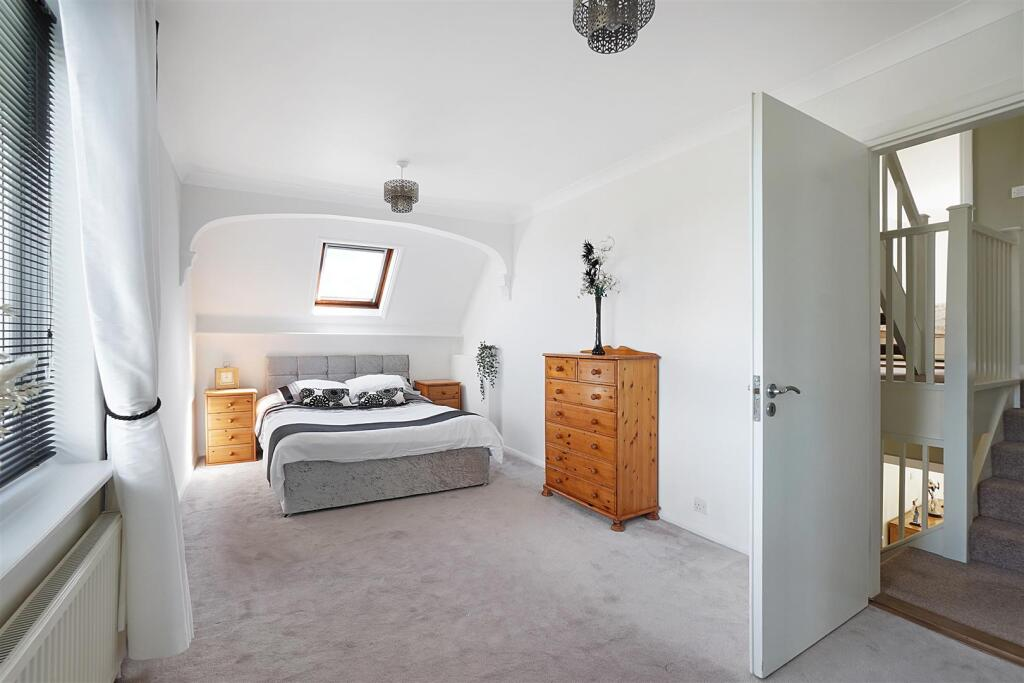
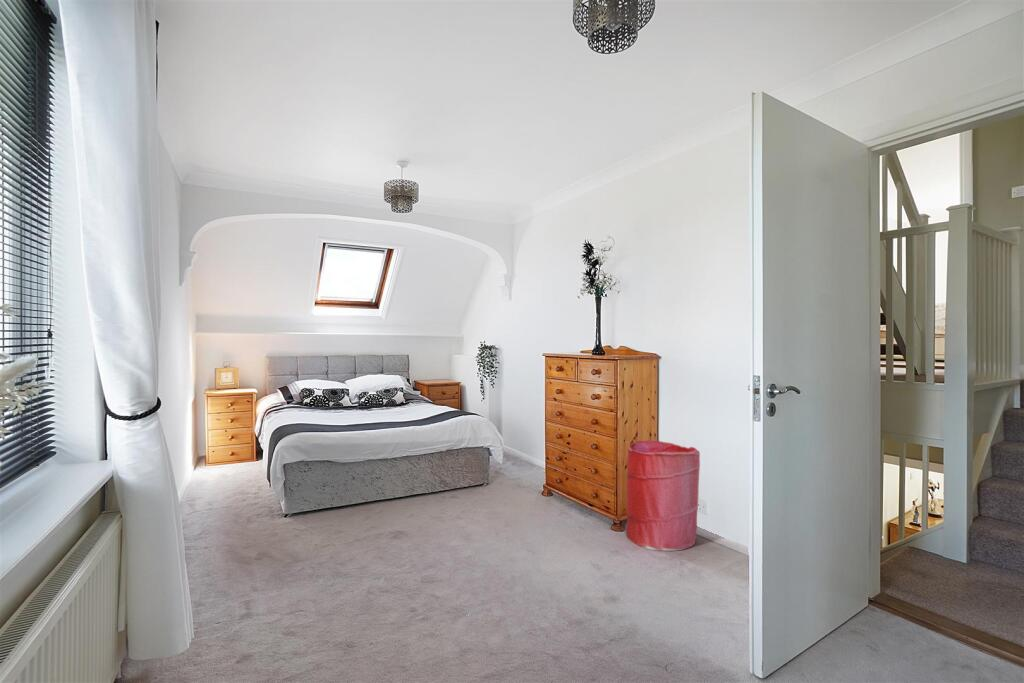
+ laundry hamper [625,440,701,552]
